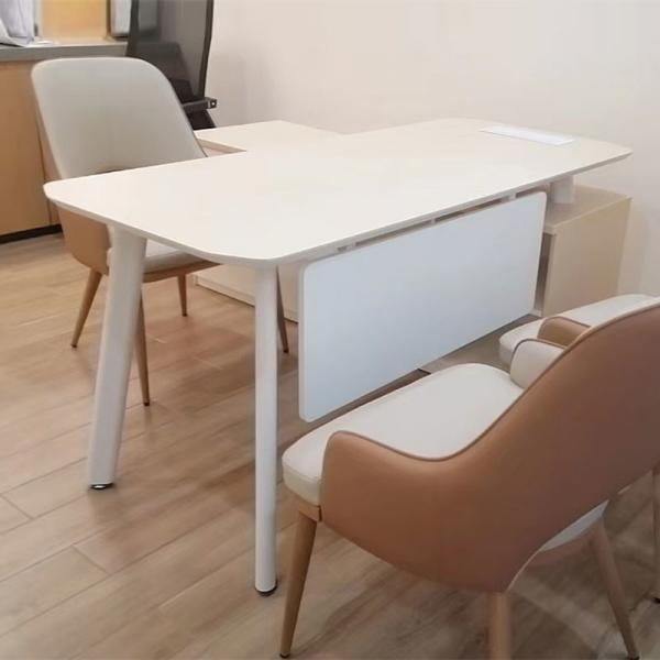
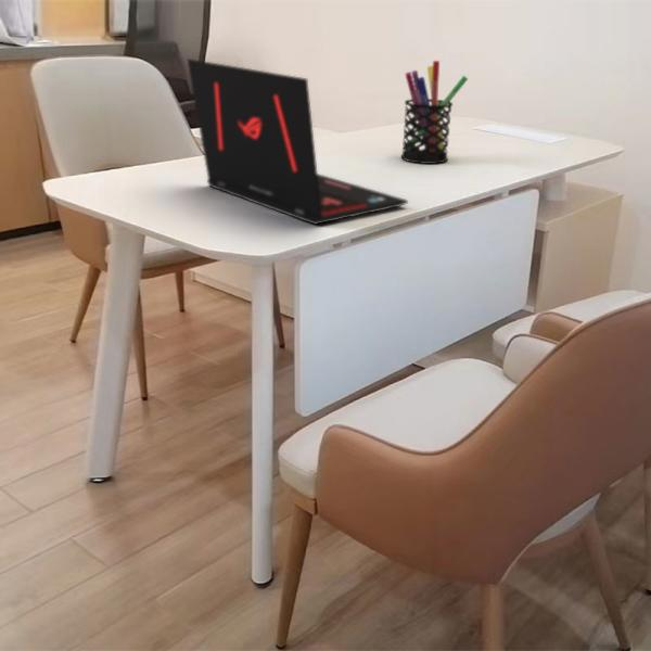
+ laptop [187,58,409,226]
+ pen holder [400,60,469,165]
